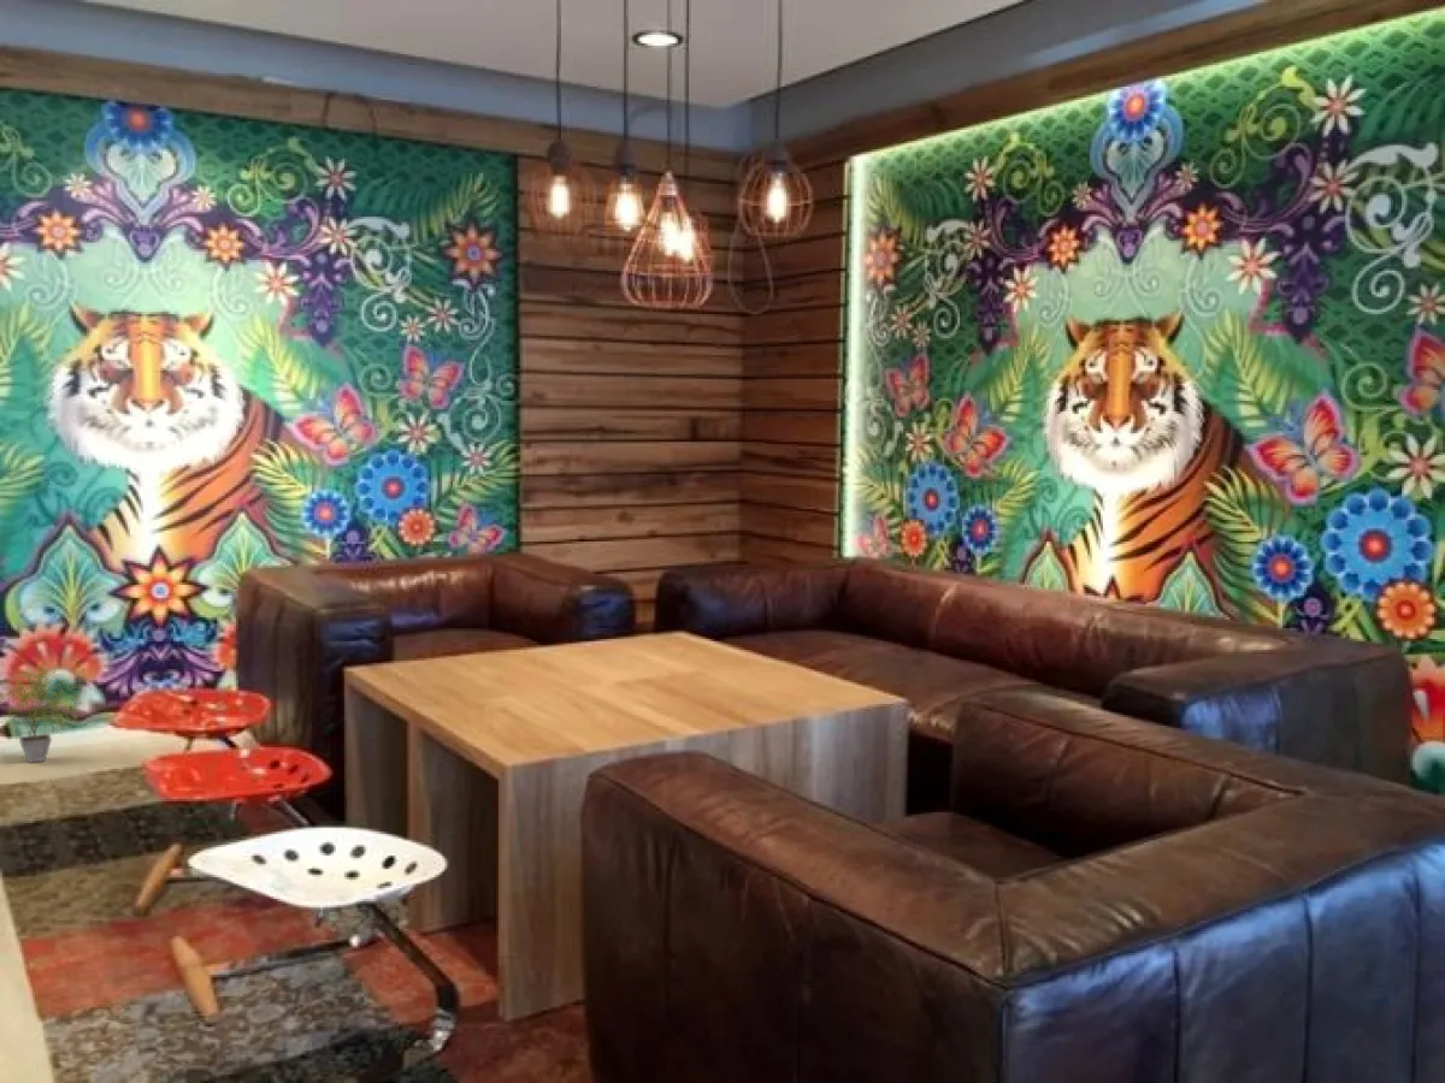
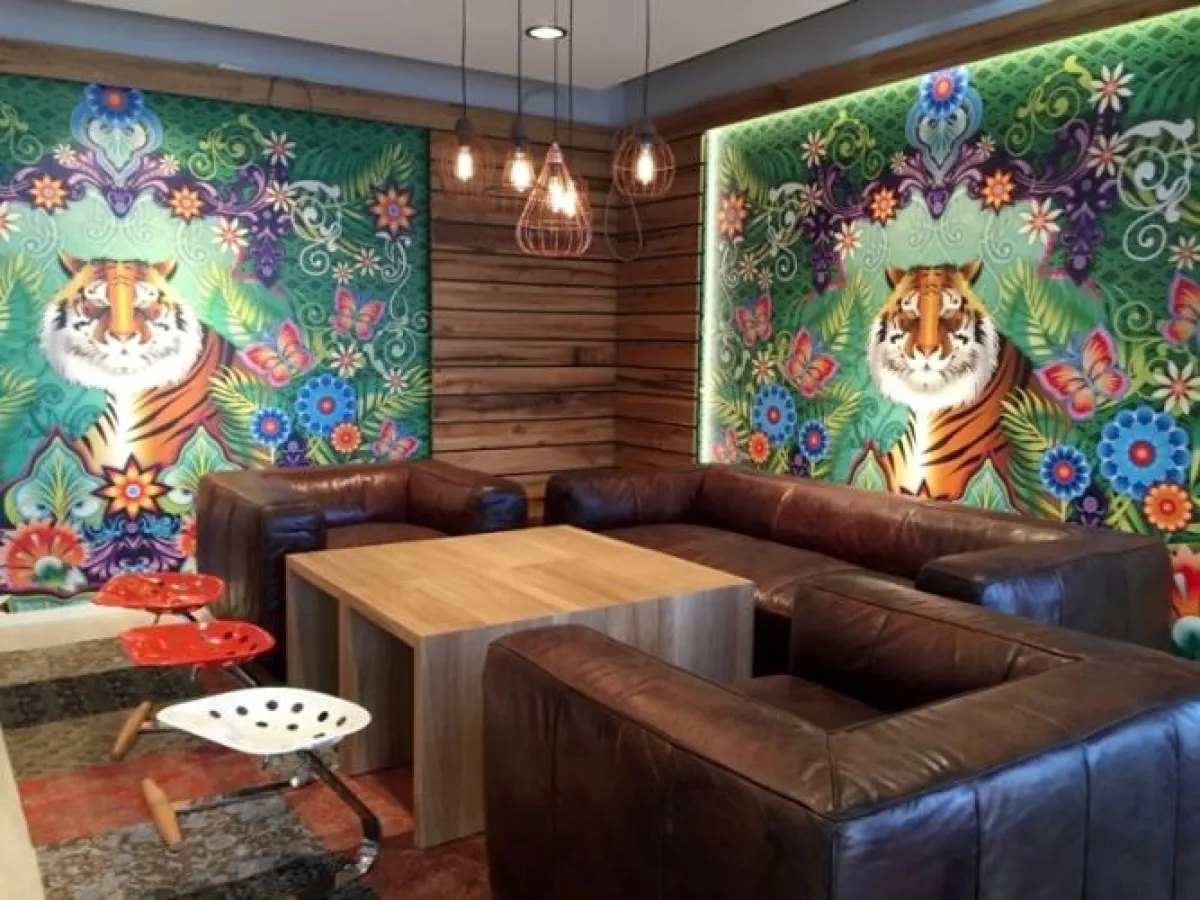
- potted plant [0,658,85,764]
